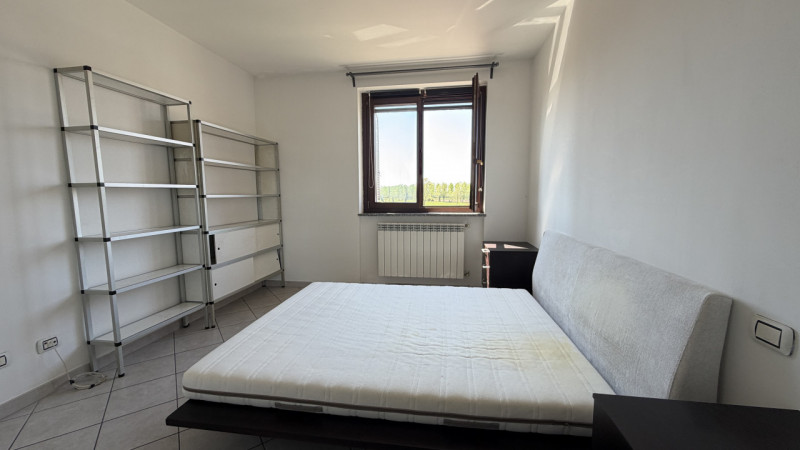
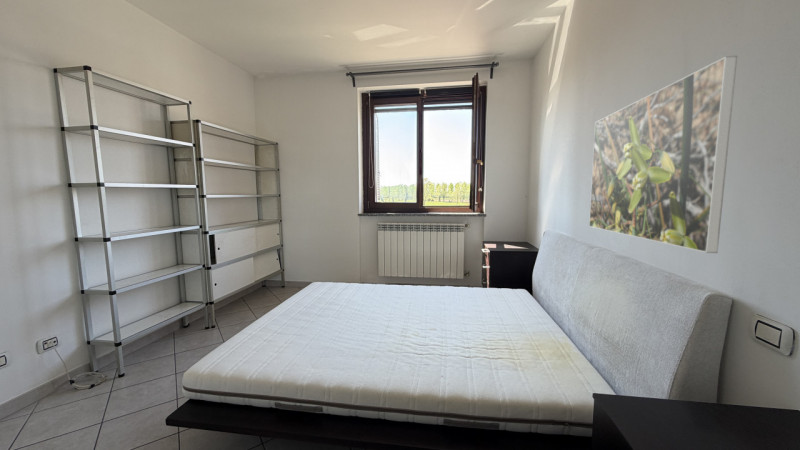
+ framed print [588,55,738,254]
